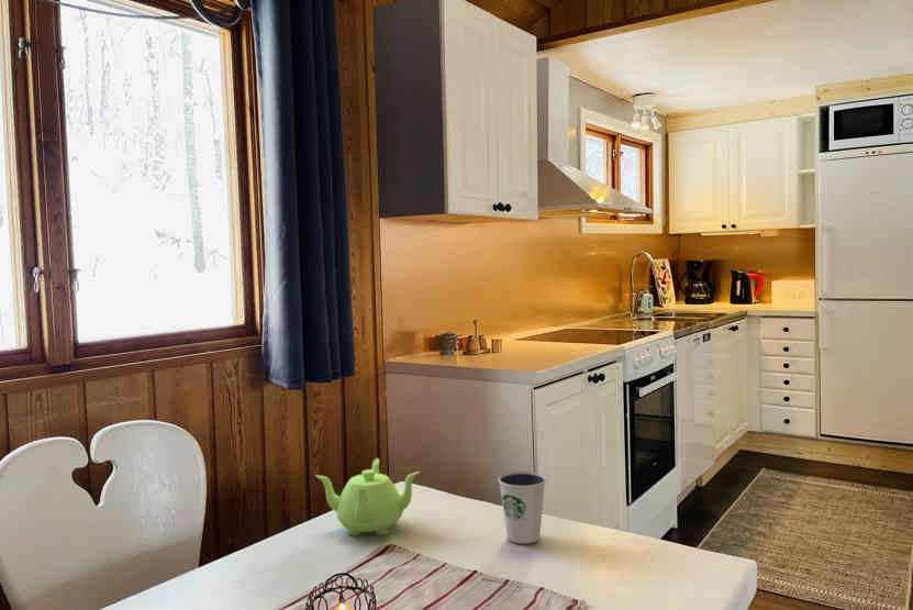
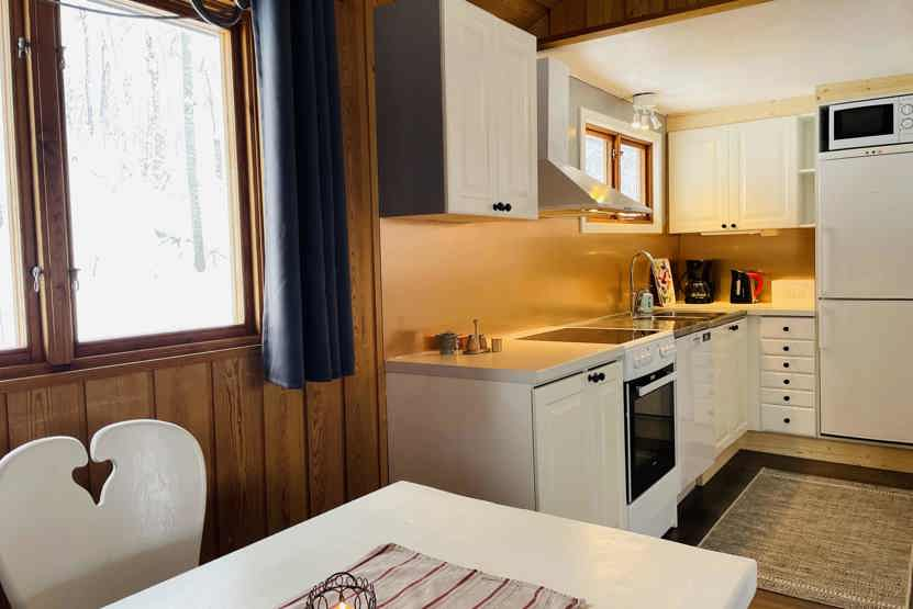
- teapot [314,457,421,537]
- dixie cup [497,470,547,545]
